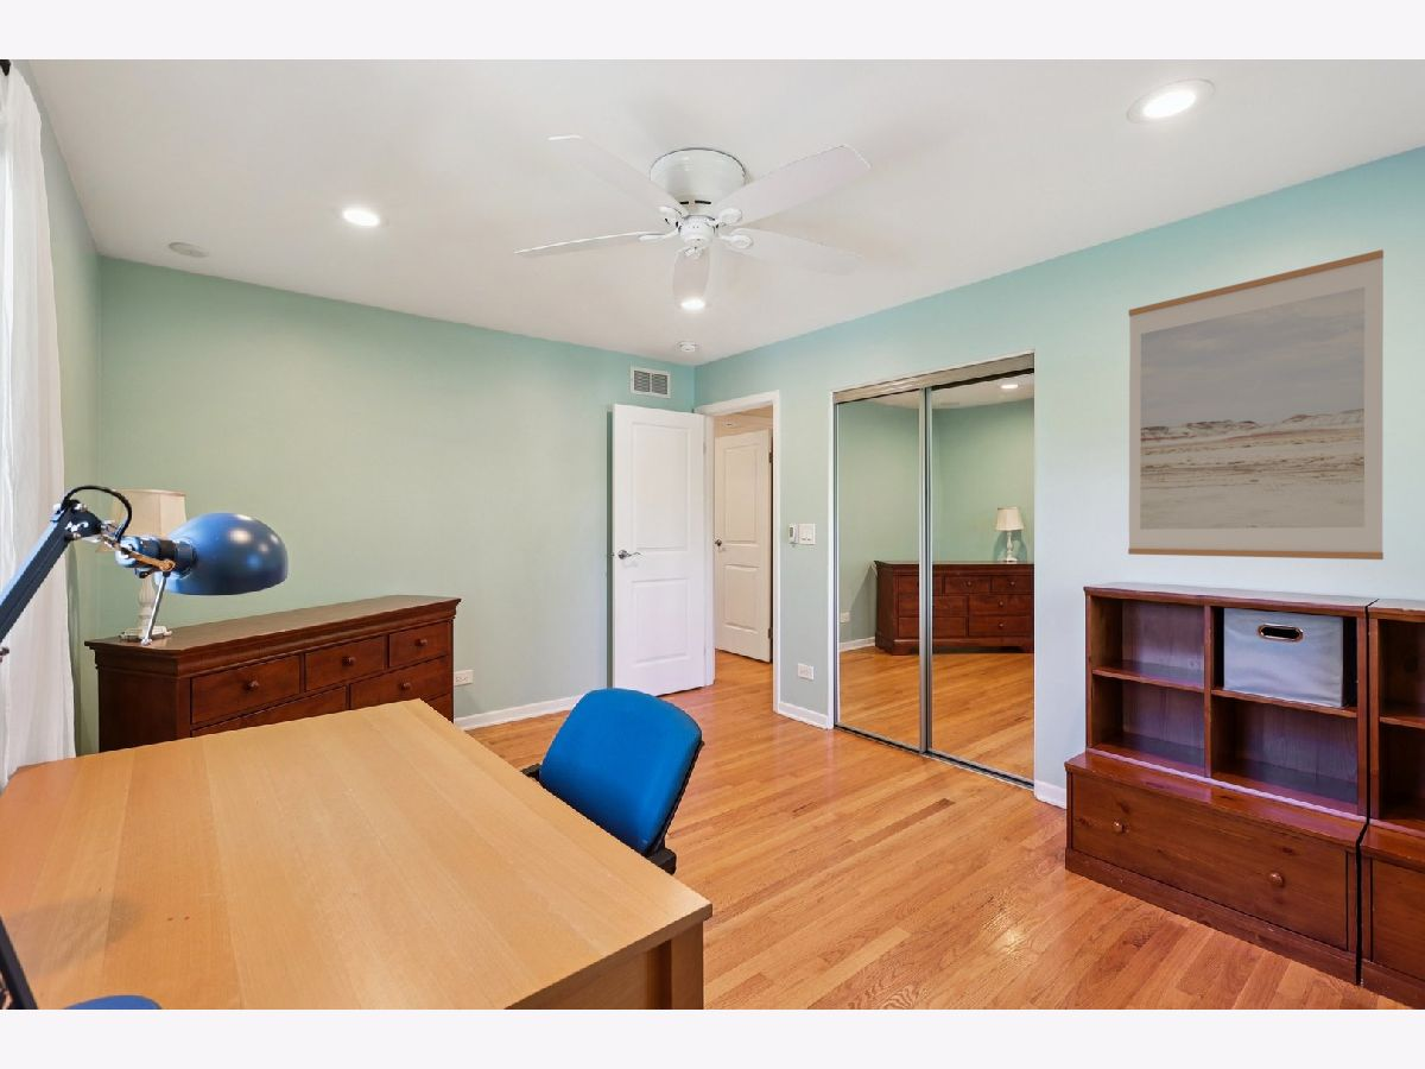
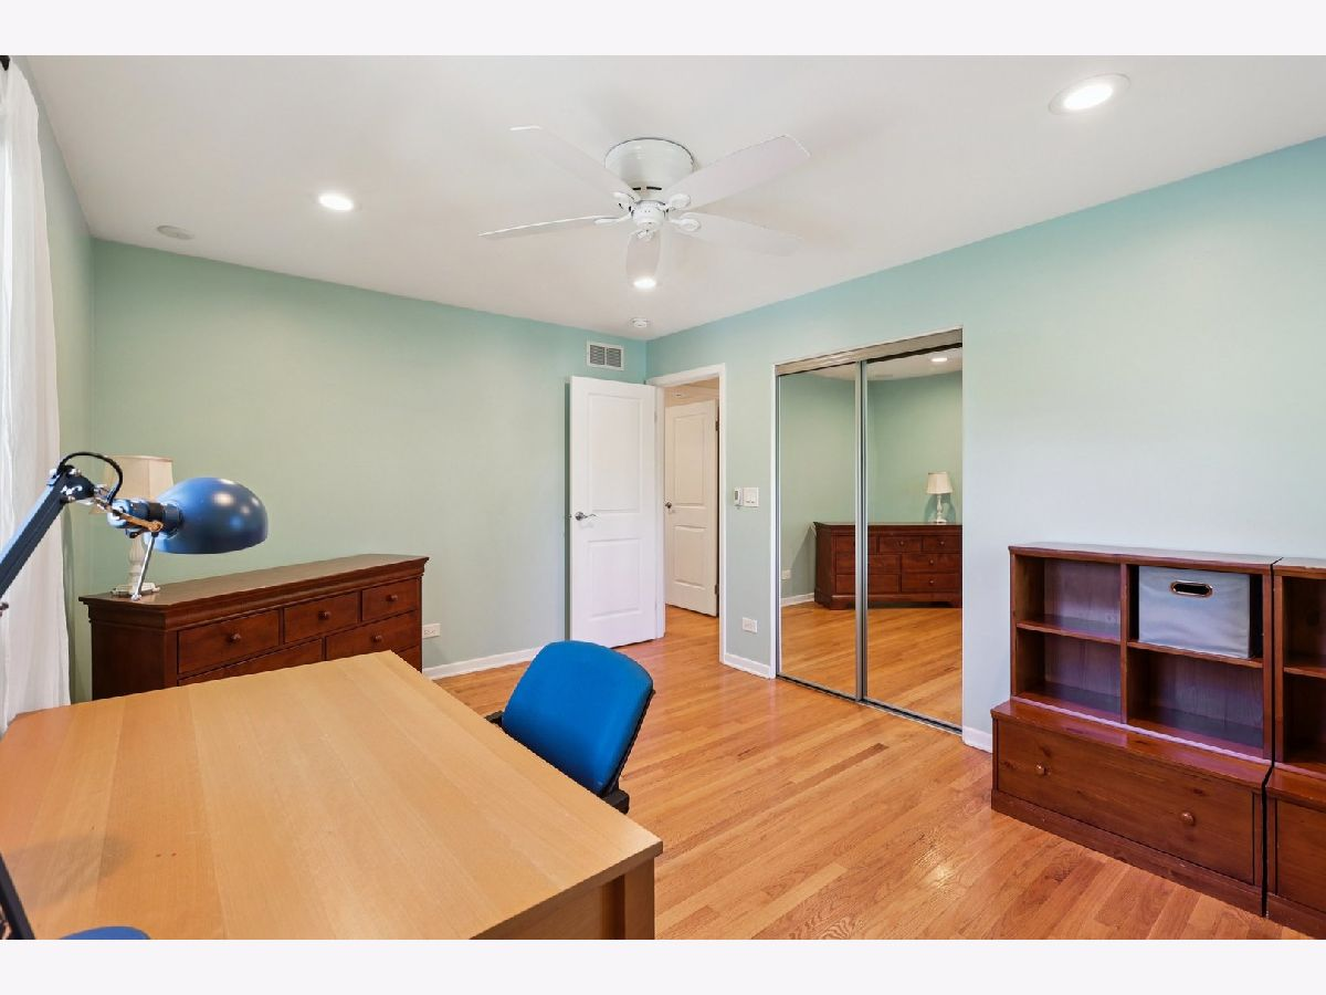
- wall art [1127,248,1385,561]
